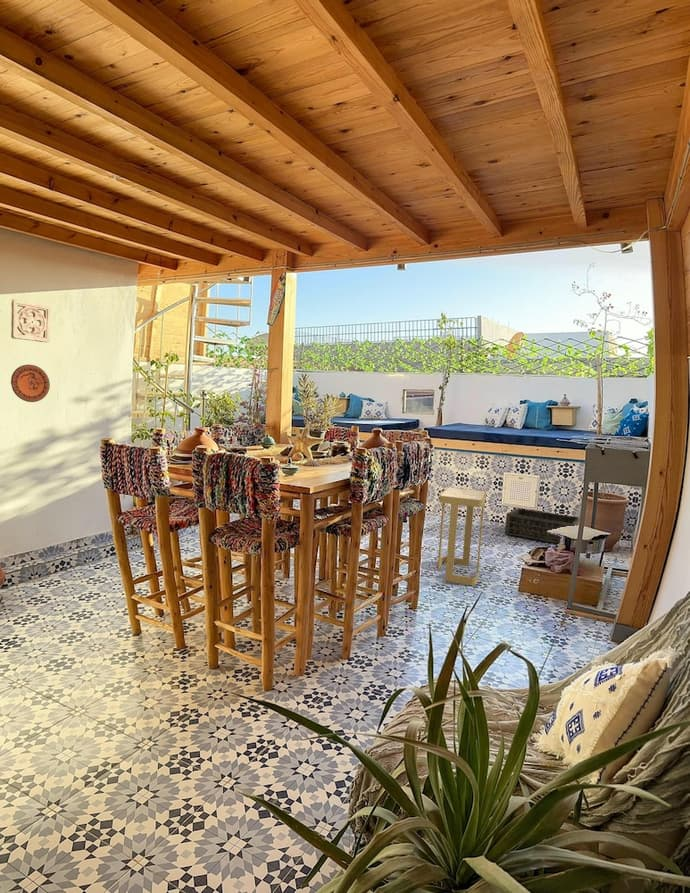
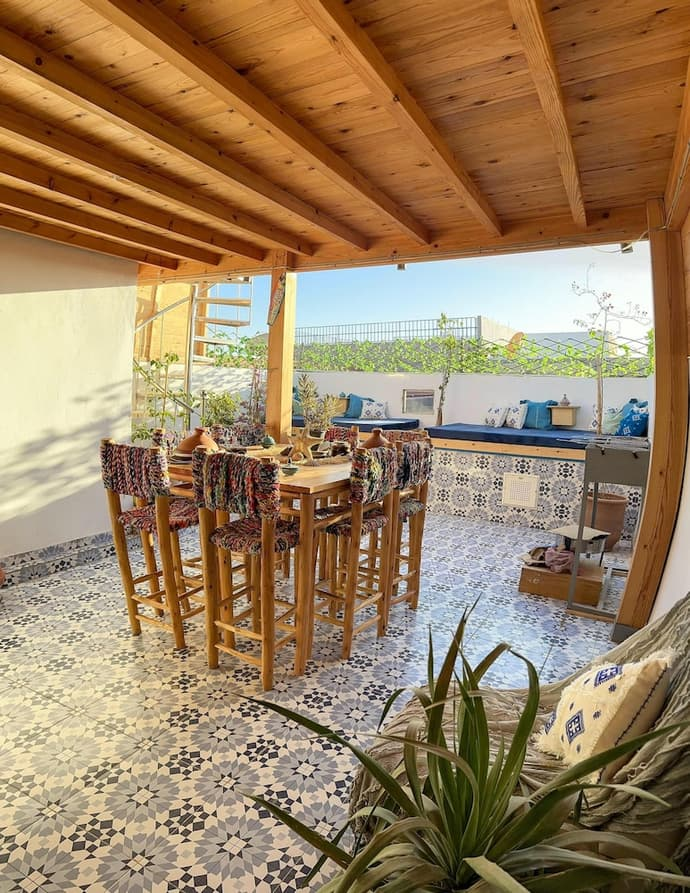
- side table [437,487,488,586]
- wall ornament [10,299,51,344]
- basket [504,507,580,545]
- decorative plate [10,364,51,403]
